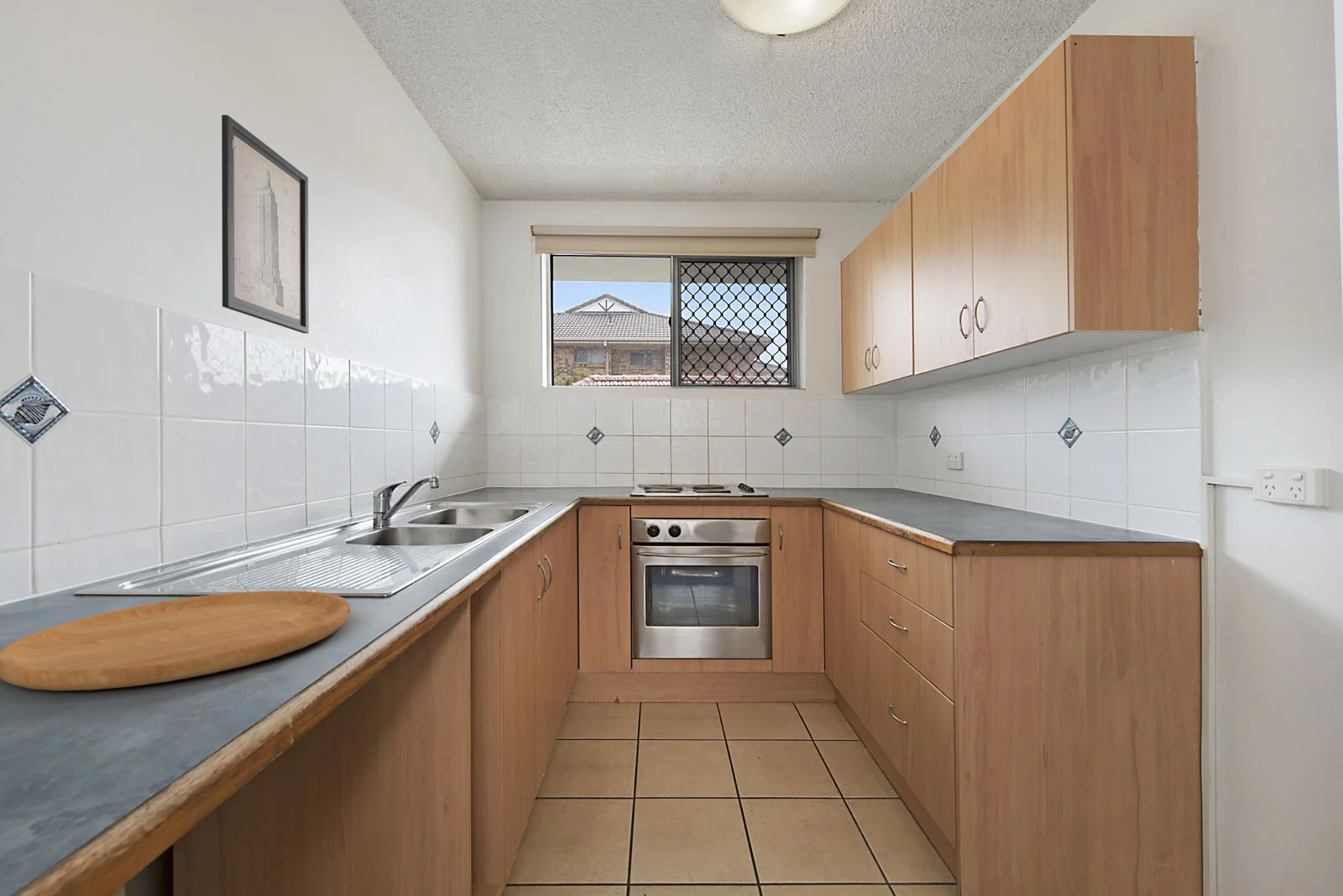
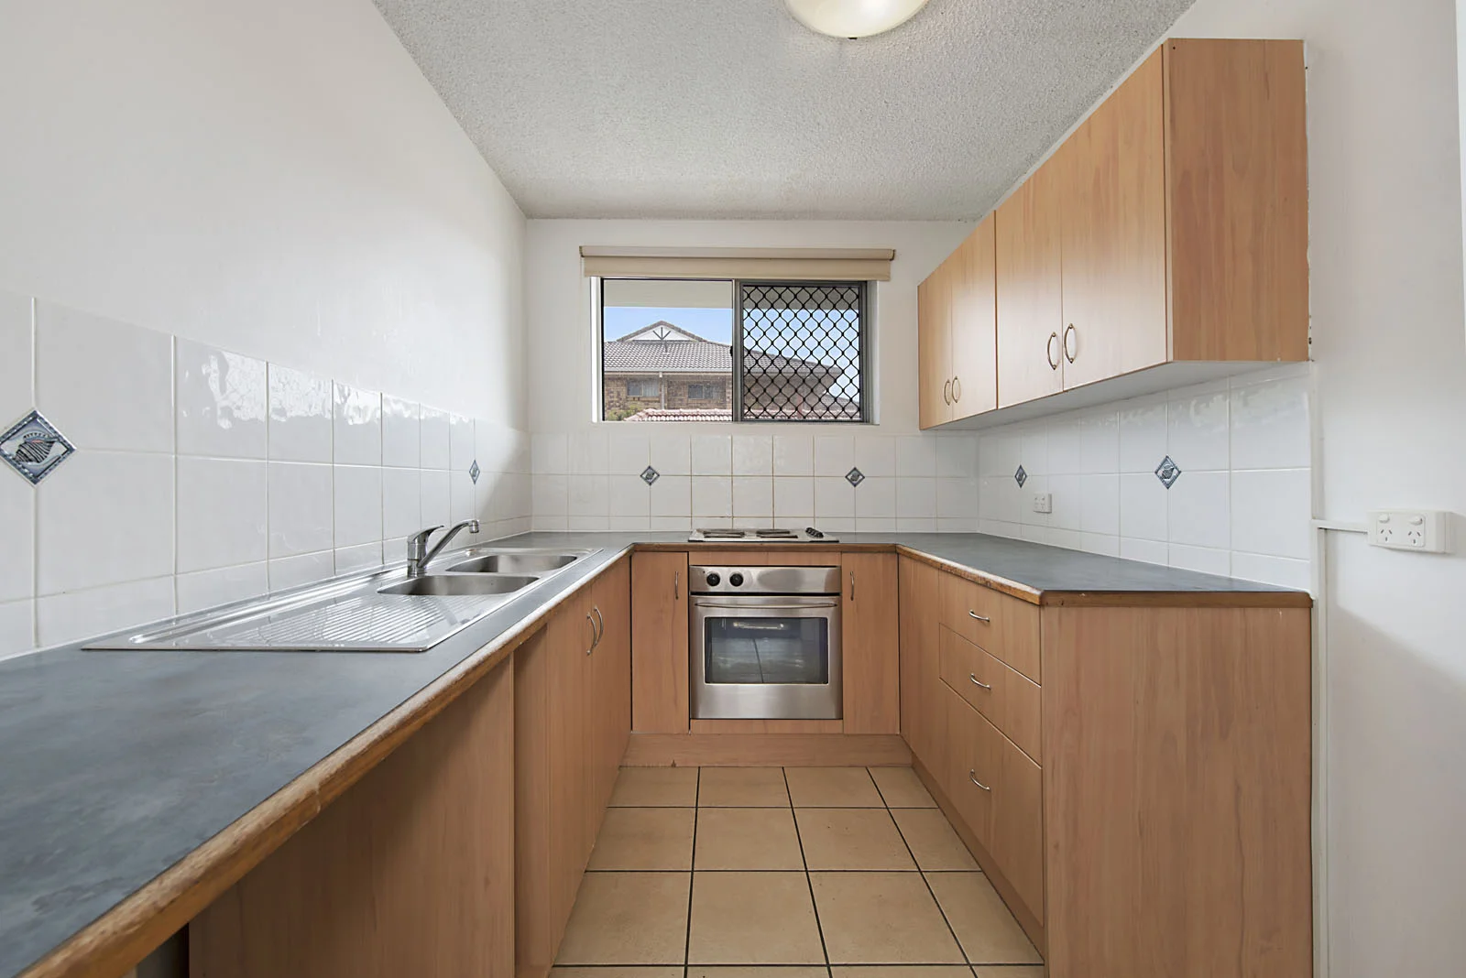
- cutting board [0,590,351,691]
- wall art [221,114,310,334]
